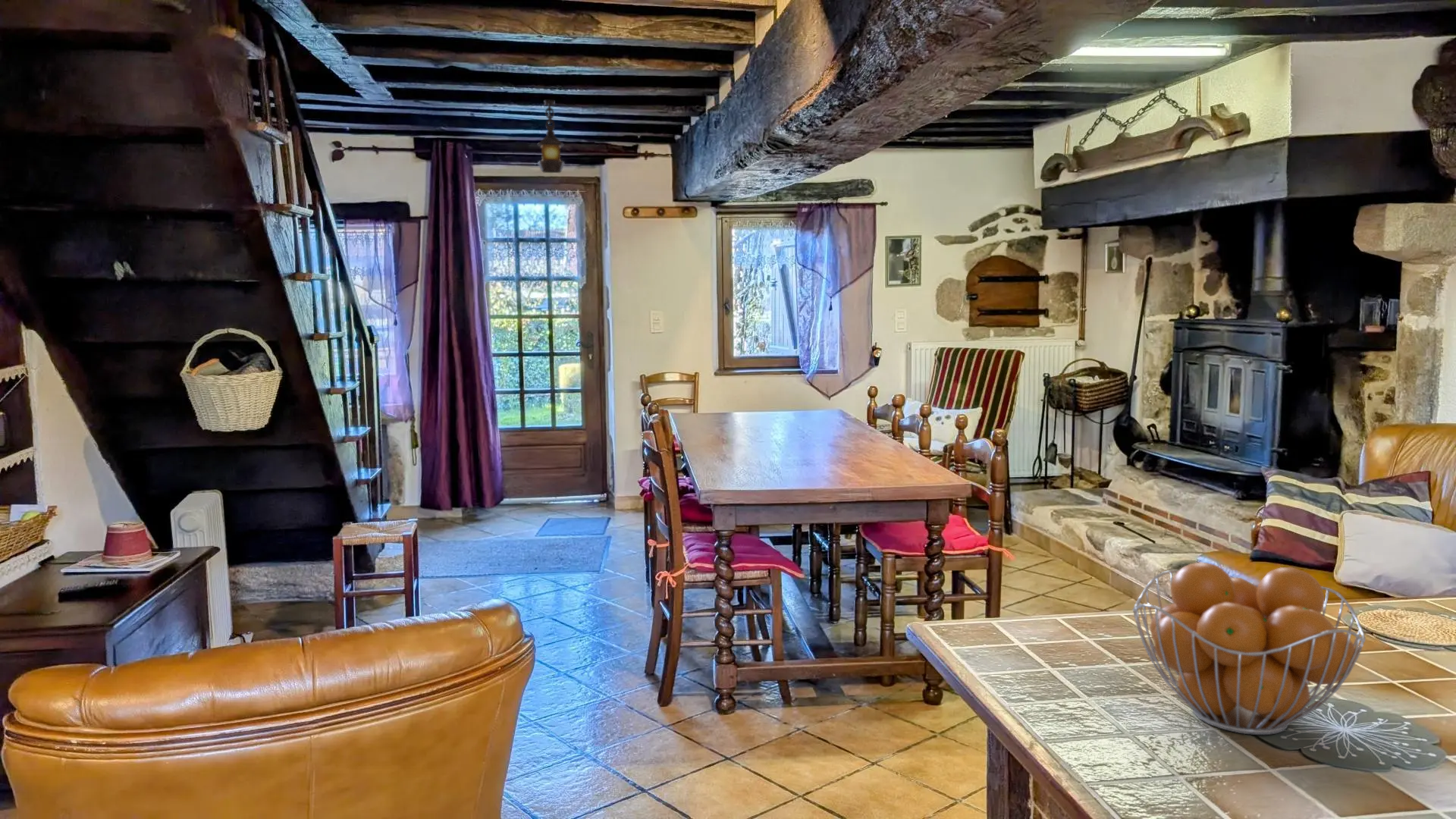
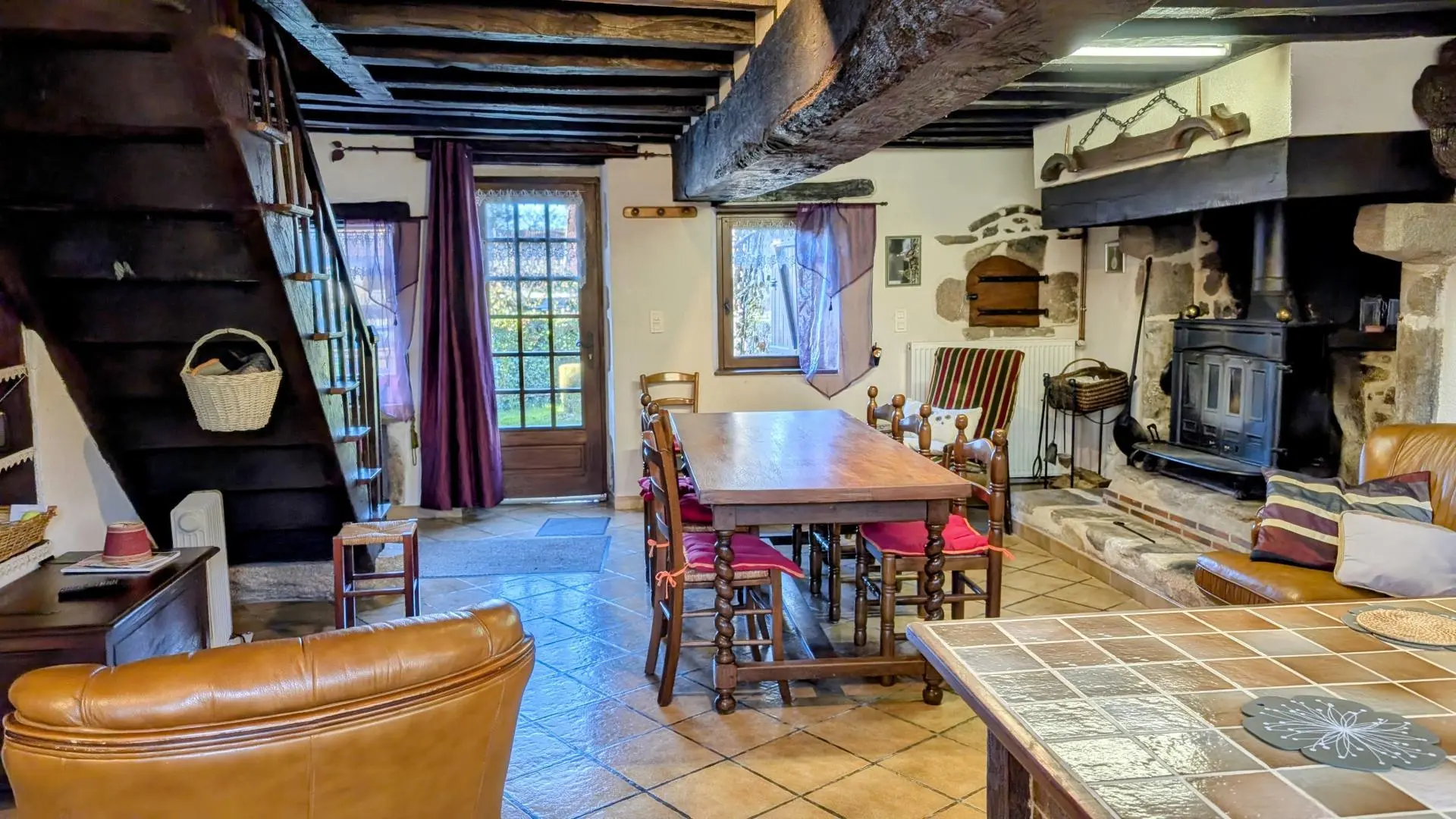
- fruit basket [1132,561,1367,736]
- hanging lantern [537,99,565,174]
